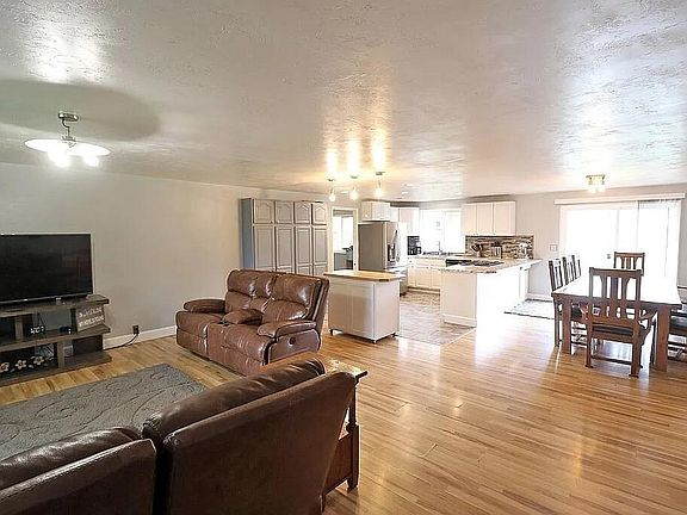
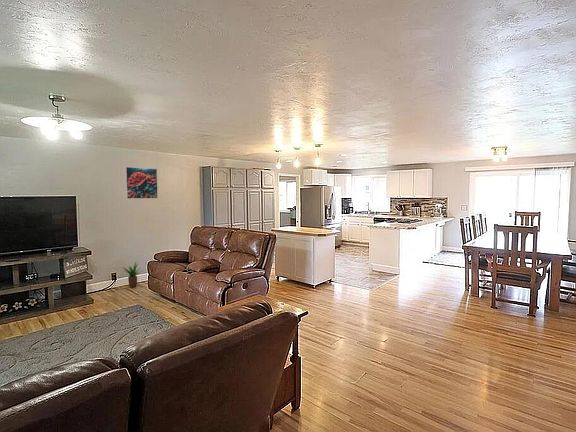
+ potted plant [121,261,145,289]
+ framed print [124,166,159,200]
